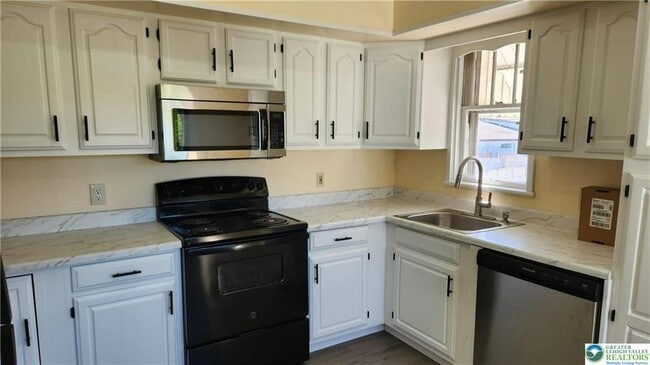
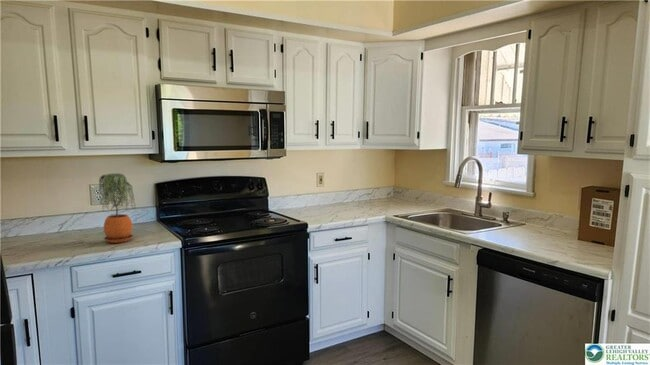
+ potted plant [98,172,137,244]
